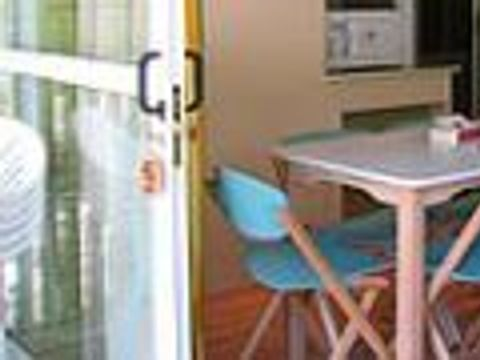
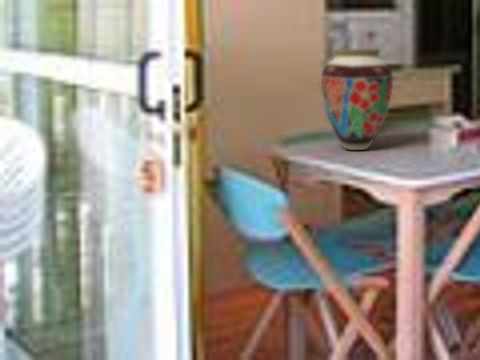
+ vase [320,47,394,151]
